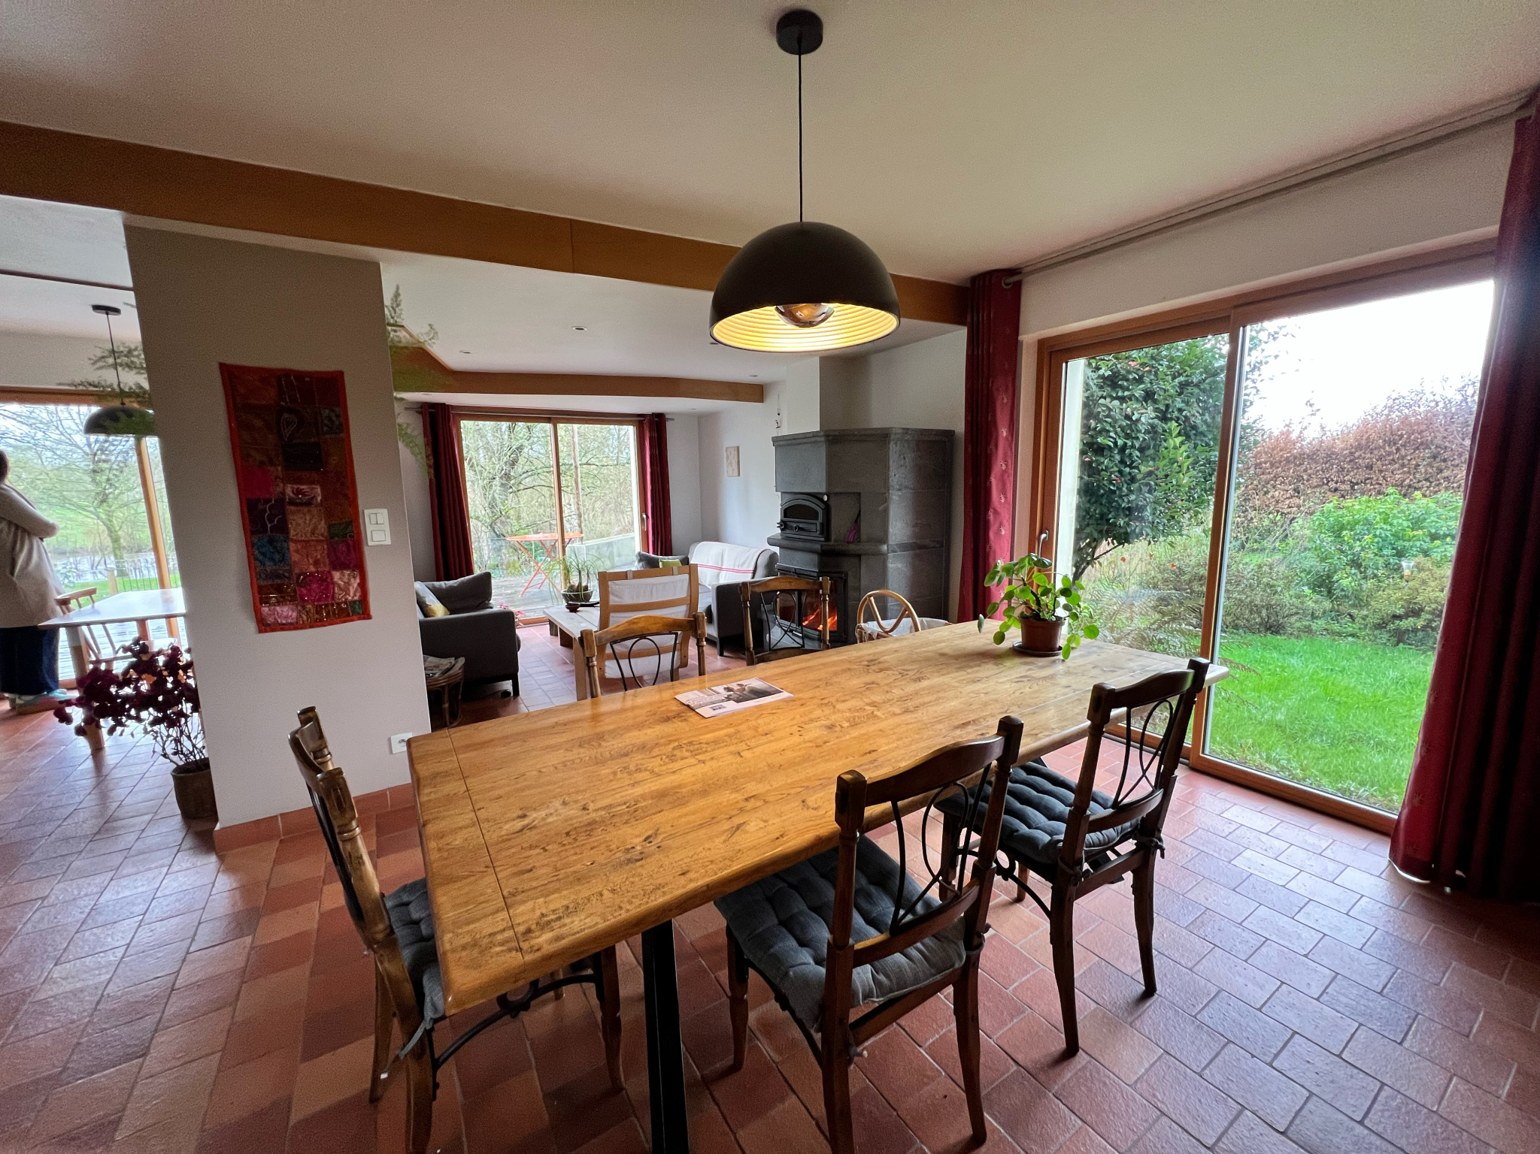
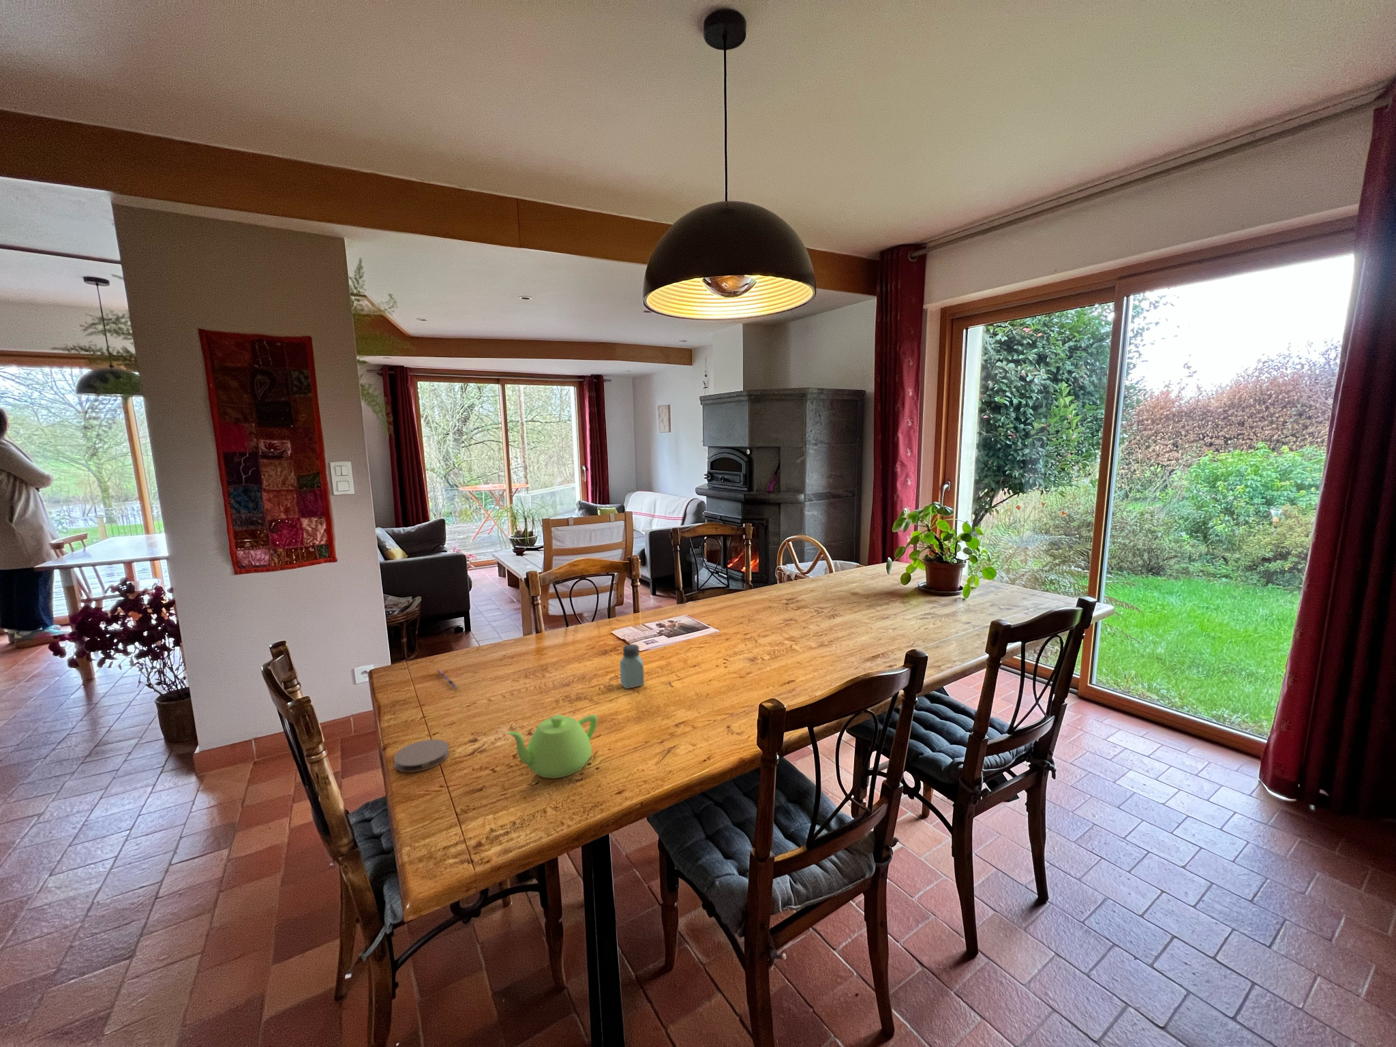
+ coaster [394,739,450,773]
+ teapot [507,714,598,779]
+ saltshaker [619,643,645,690]
+ pen [436,669,457,690]
